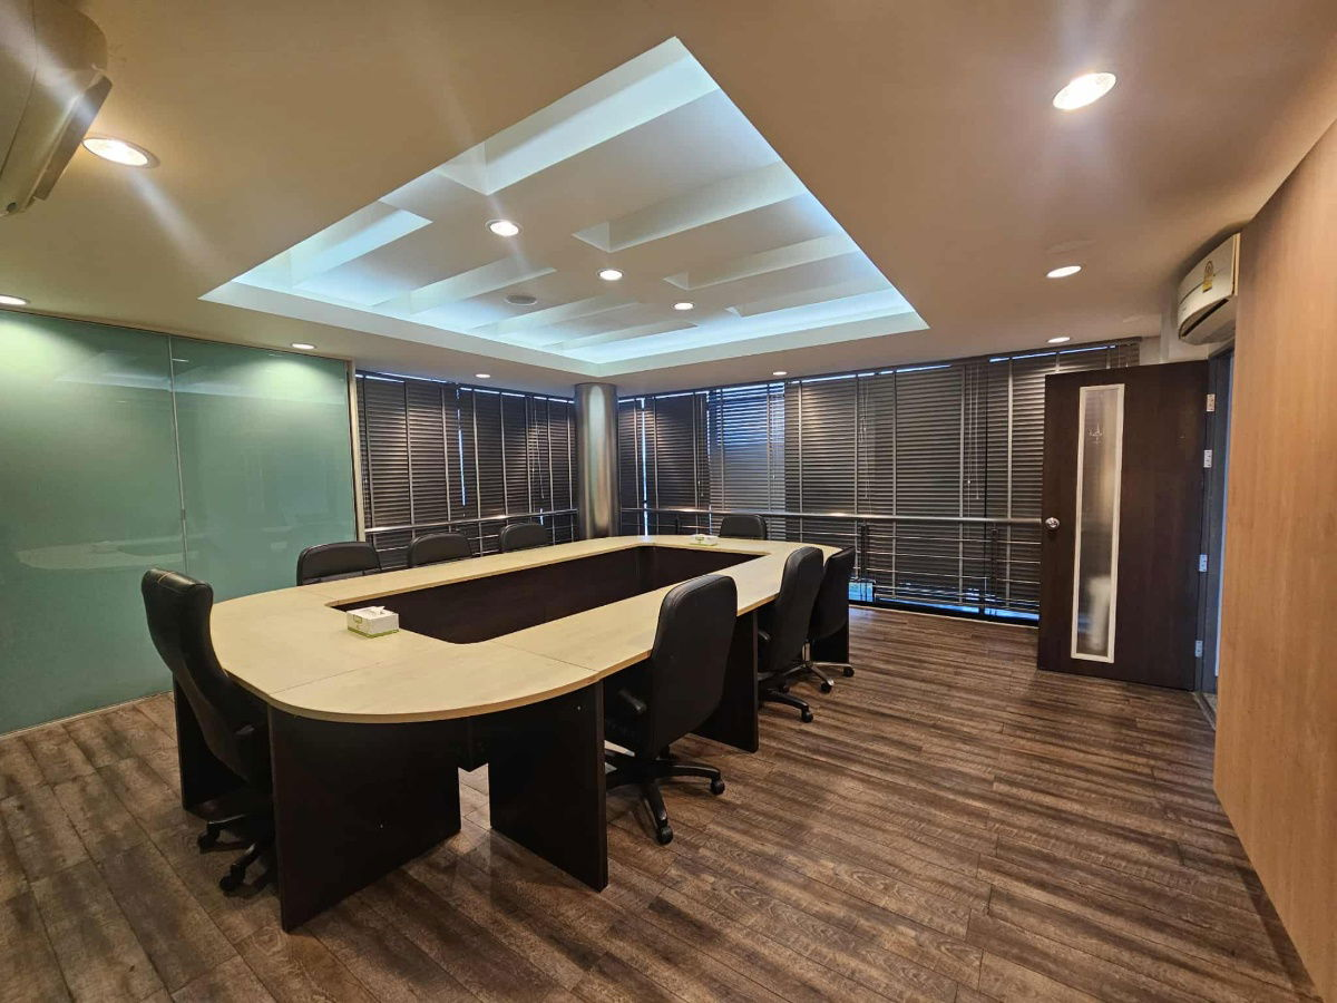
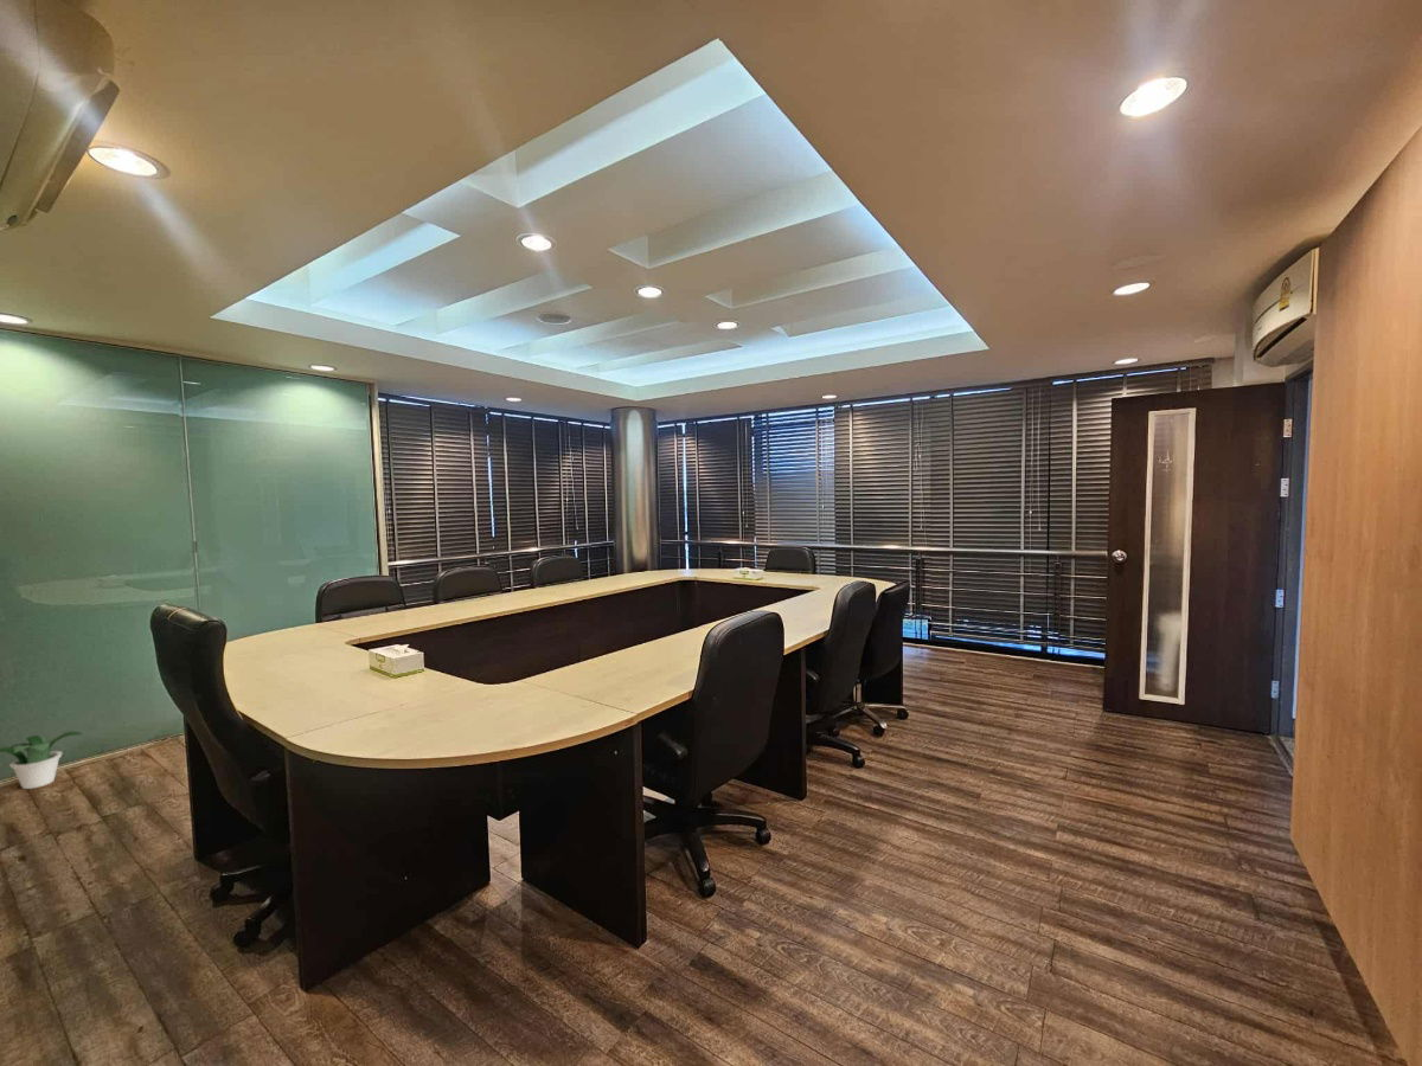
+ potted plant [0,730,84,790]
